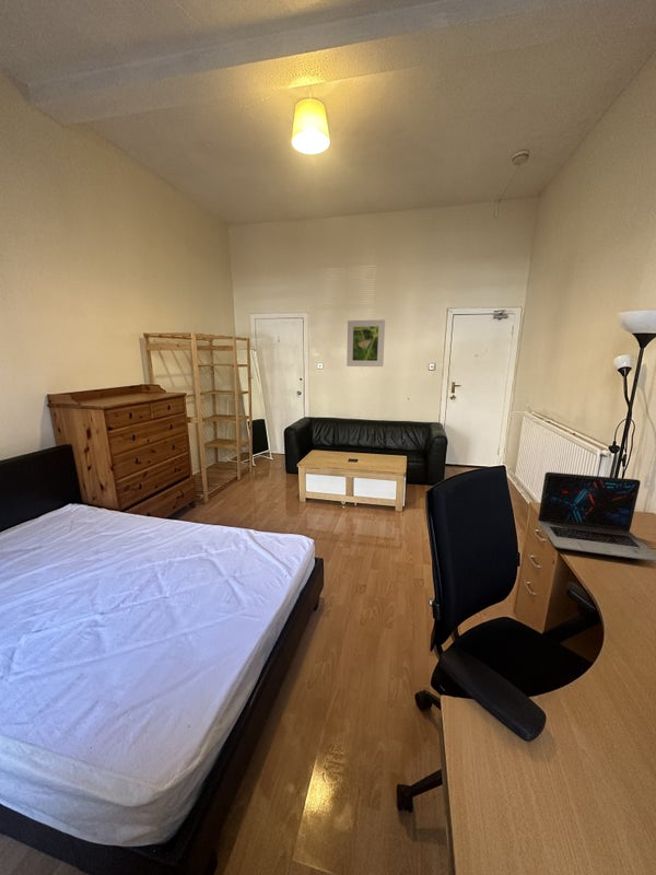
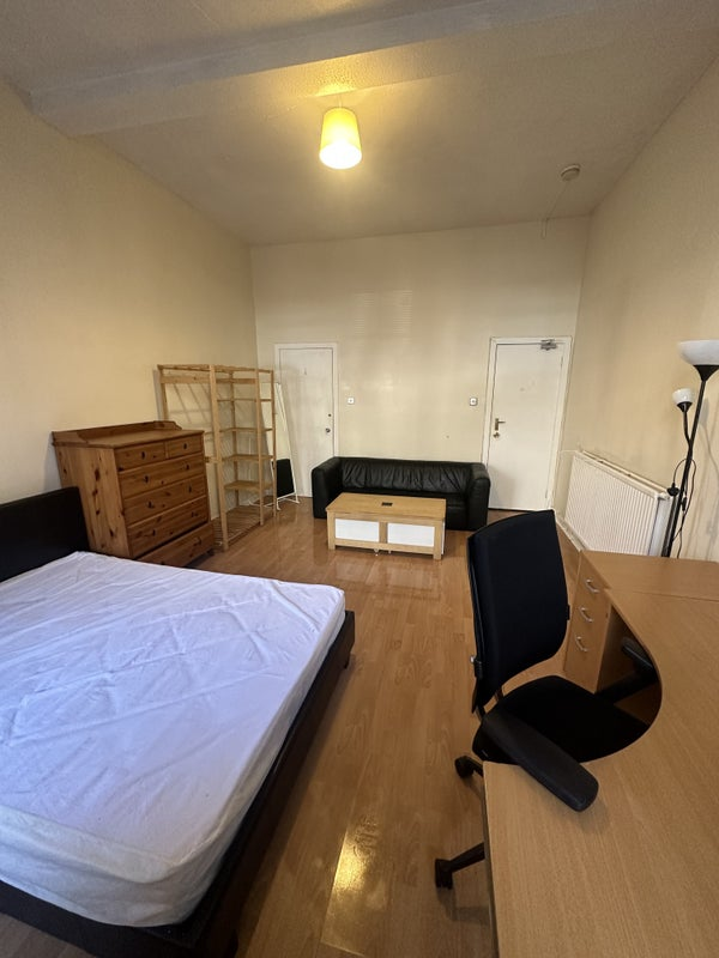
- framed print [345,318,386,368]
- laptop [537,471,656,562]
